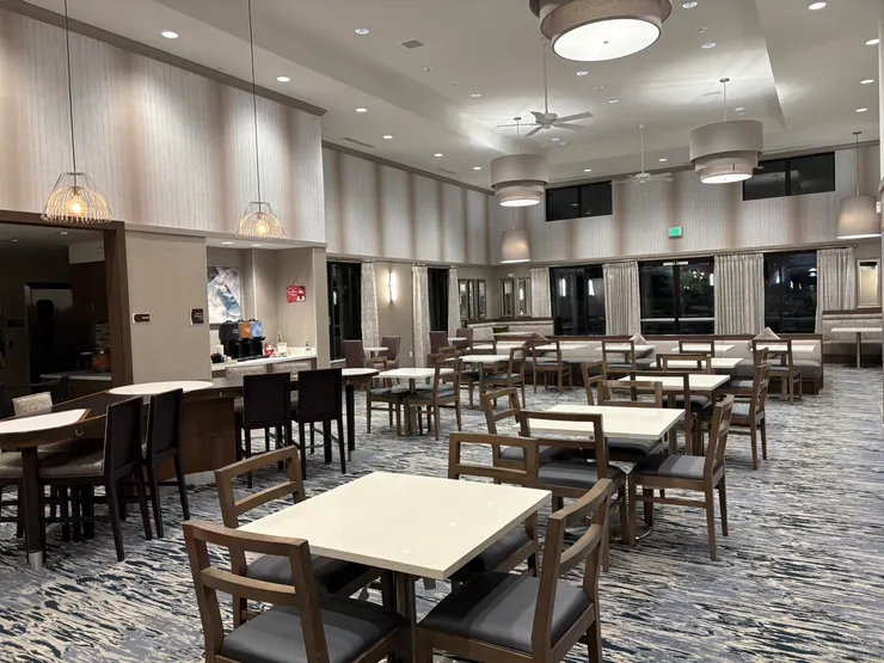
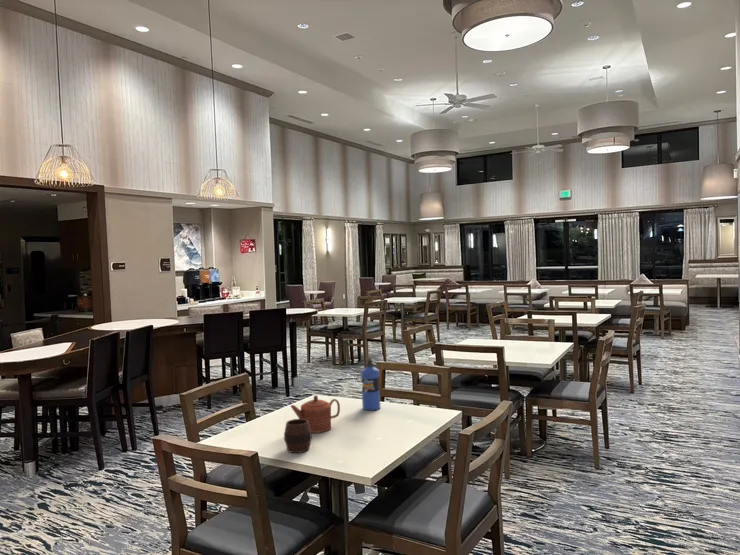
+ cup [283,418,313,454]
+ teapot [290,394,341,434]
+ water bottle [360,357,381,411]
